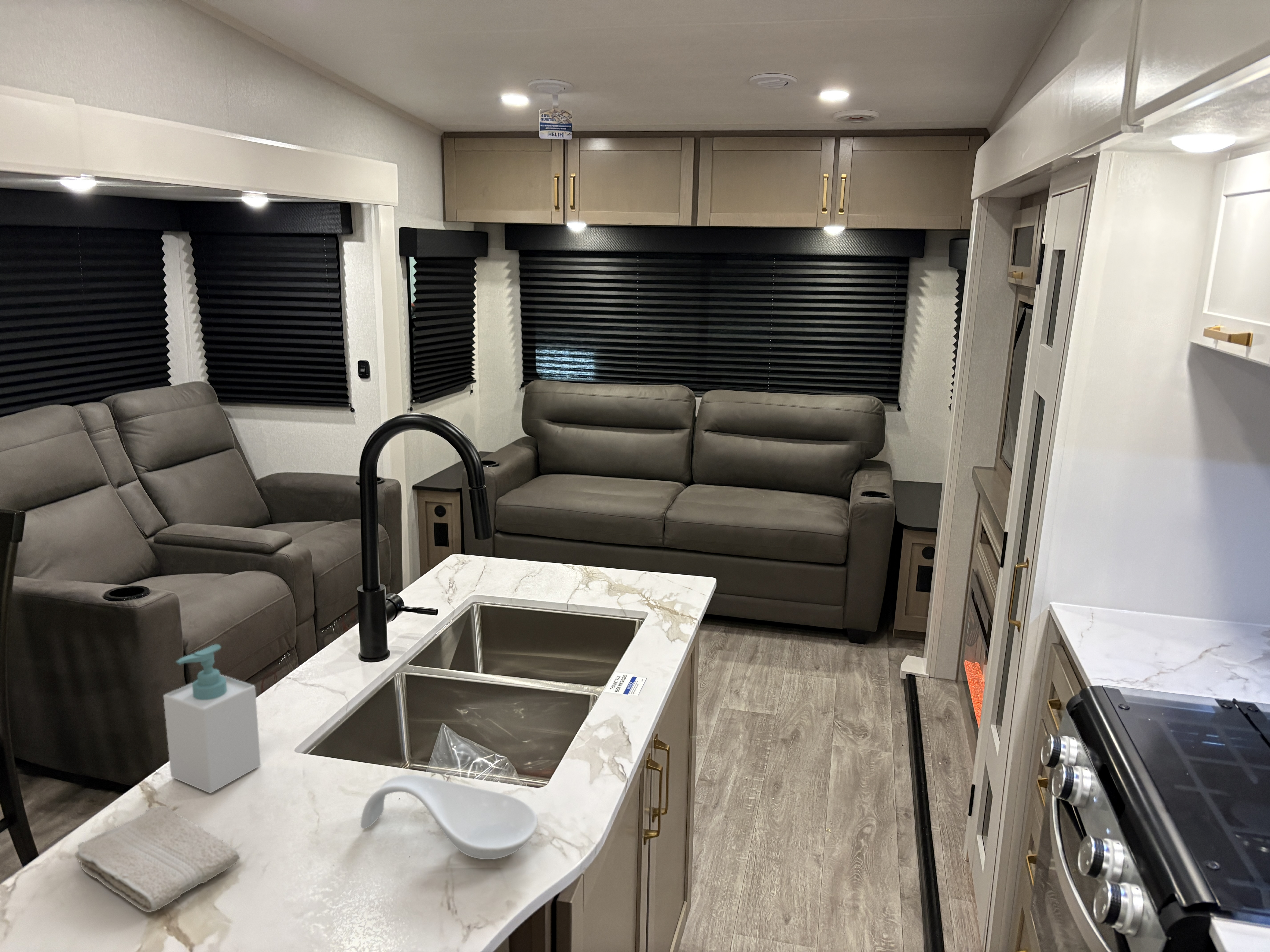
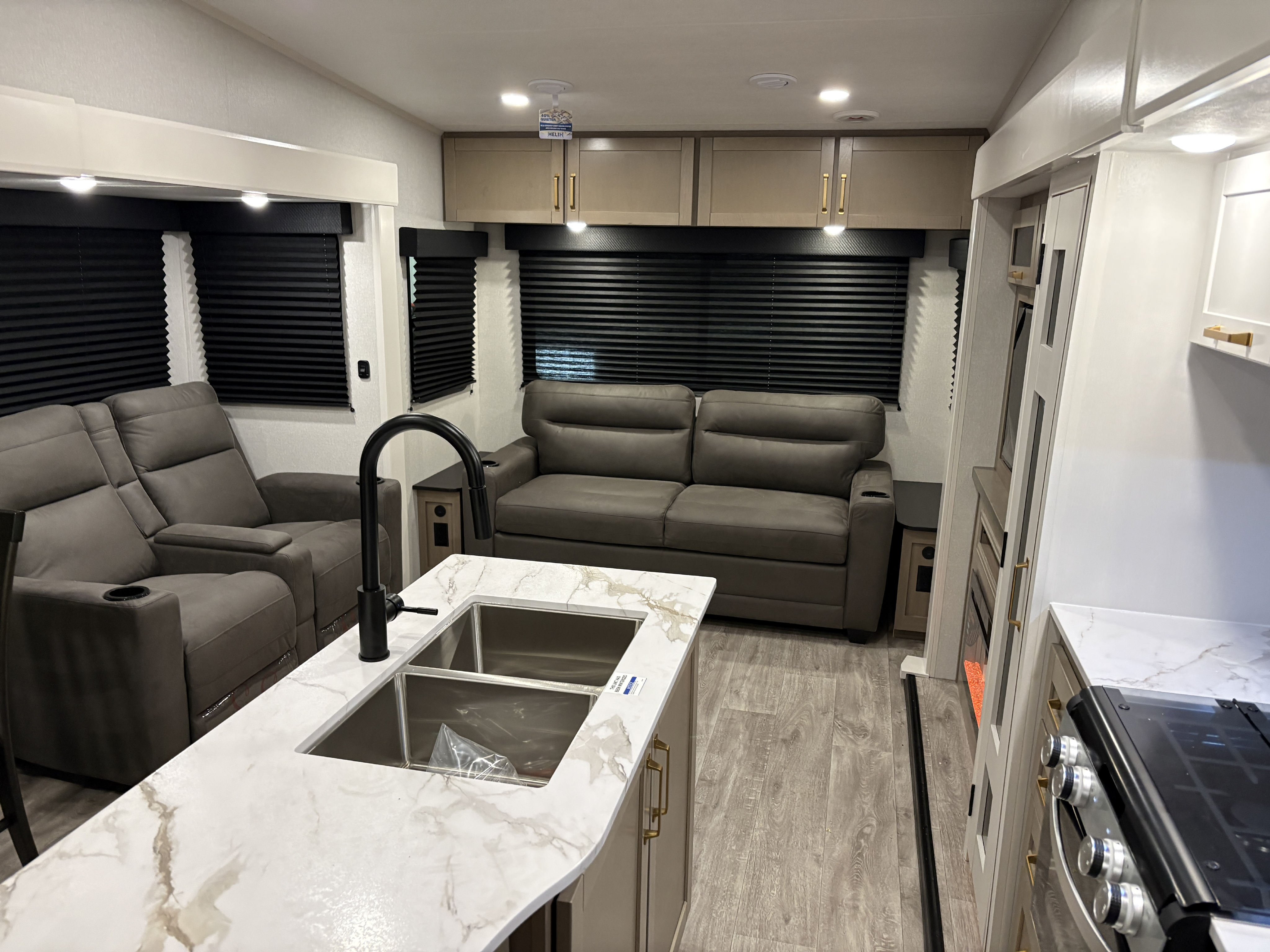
- spoon rest [360,774,538,860]
- soap bottle [163,644,261,793]
- washcloth [74,805,241,913]
